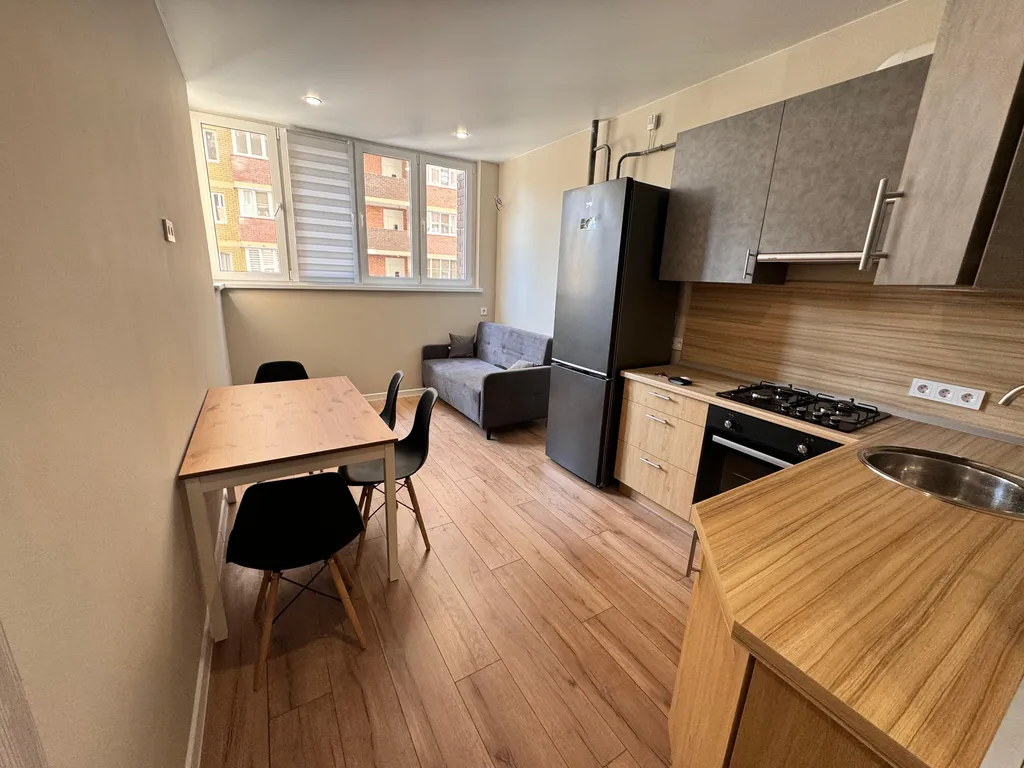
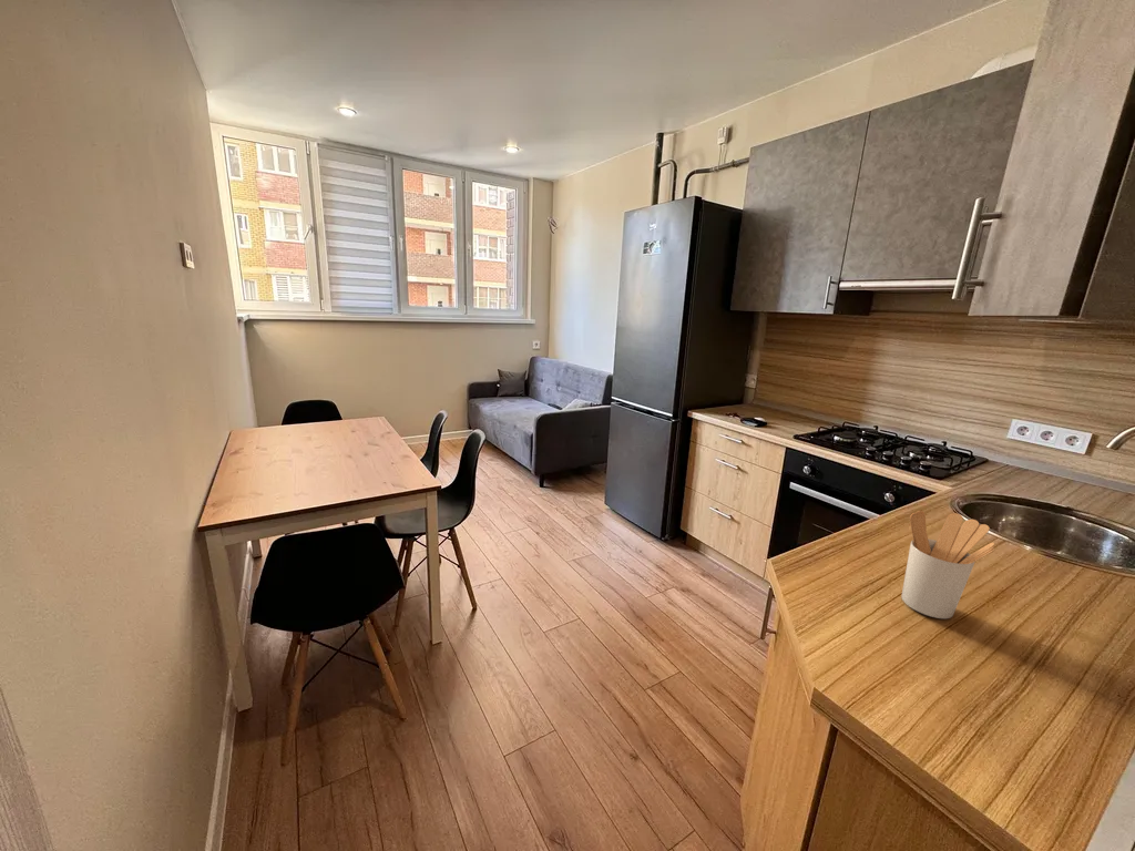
+ utensil holder [900,510,996,619]
